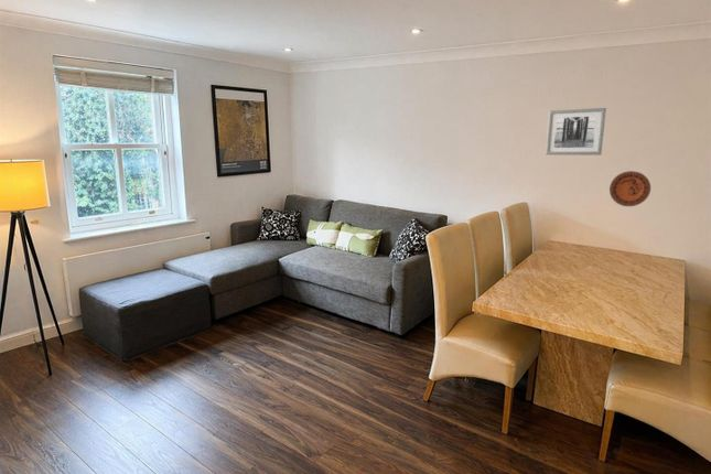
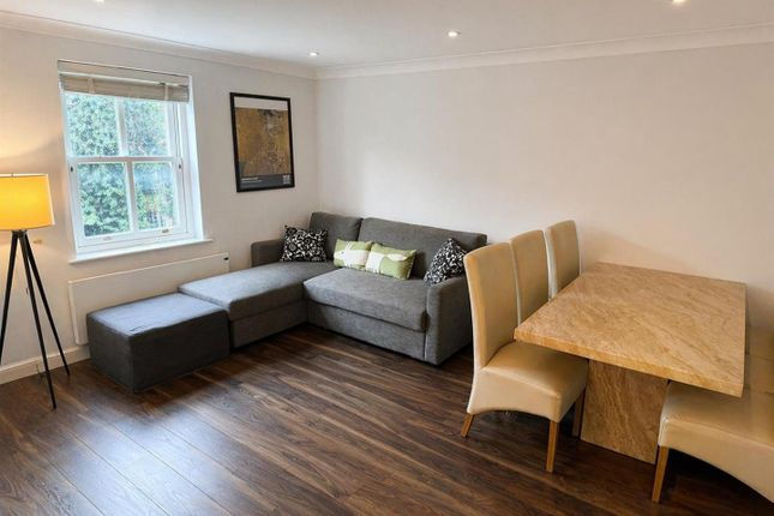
- wall art [545,107,607,157]
- decorative plate [608,170,651,207]
